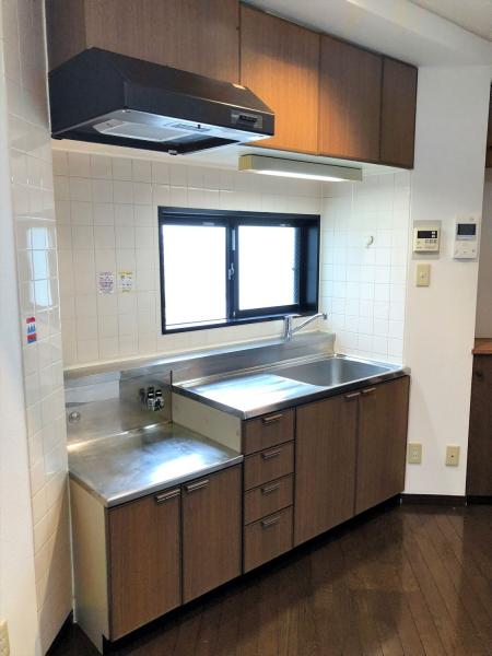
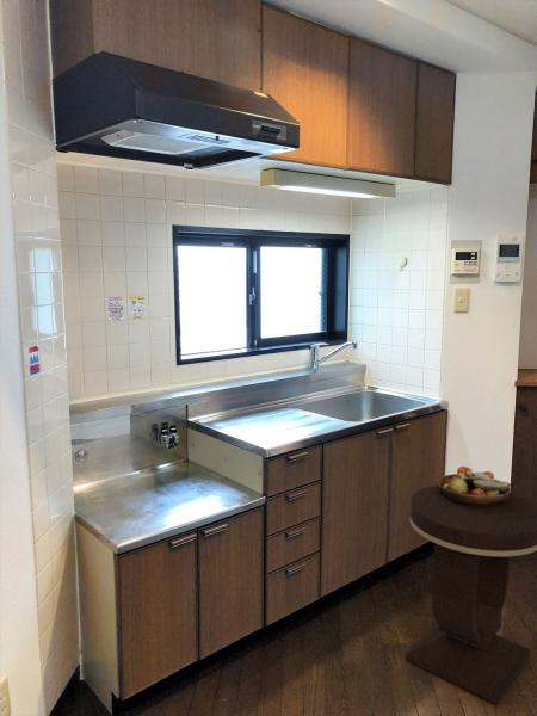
+ side table [405,484,537,705]
+ fruit bowl [436,465,512,506]
